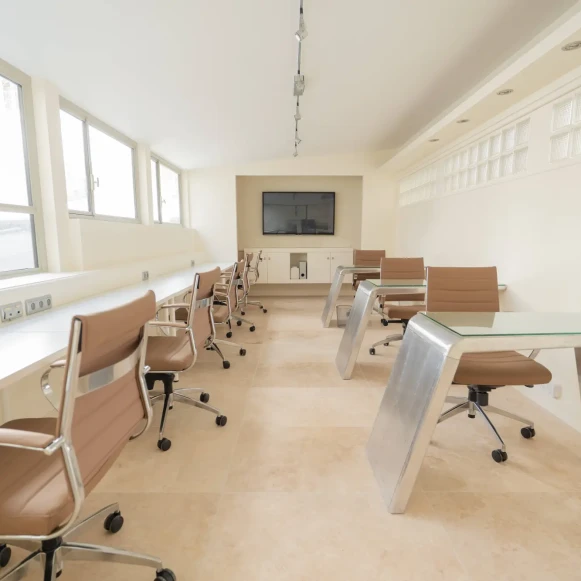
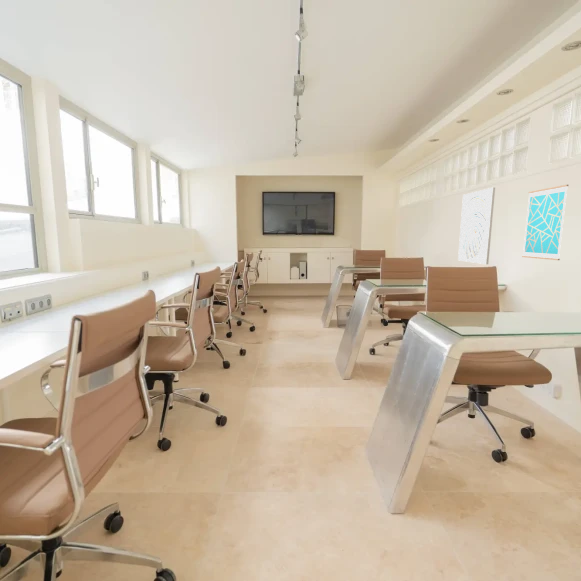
+ wall art [457,187,496,265]
+ wall art [521,184,569,261]
